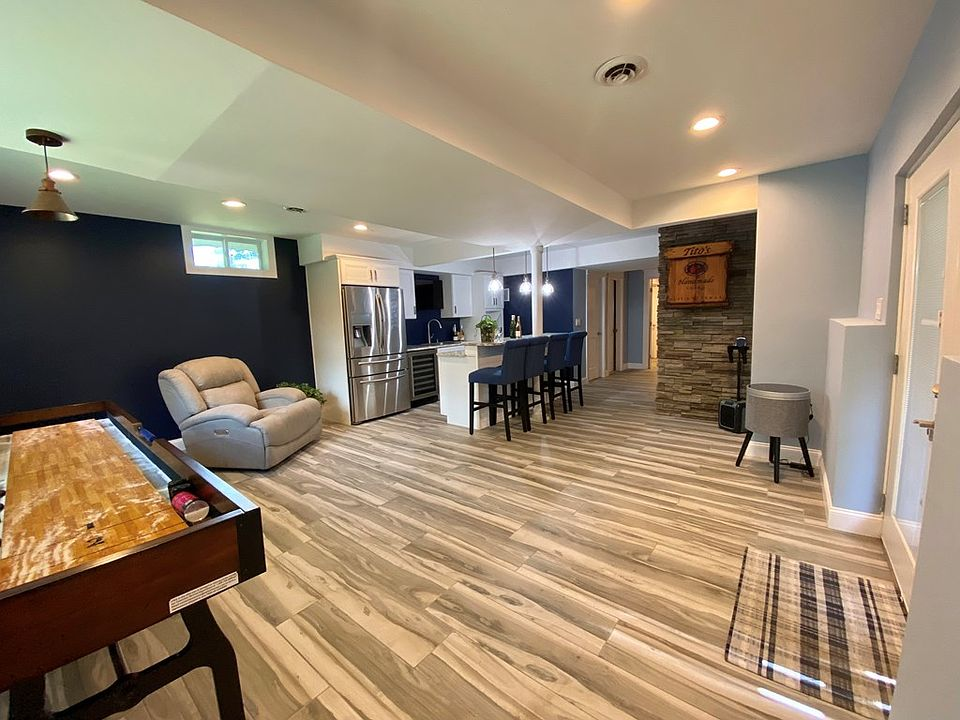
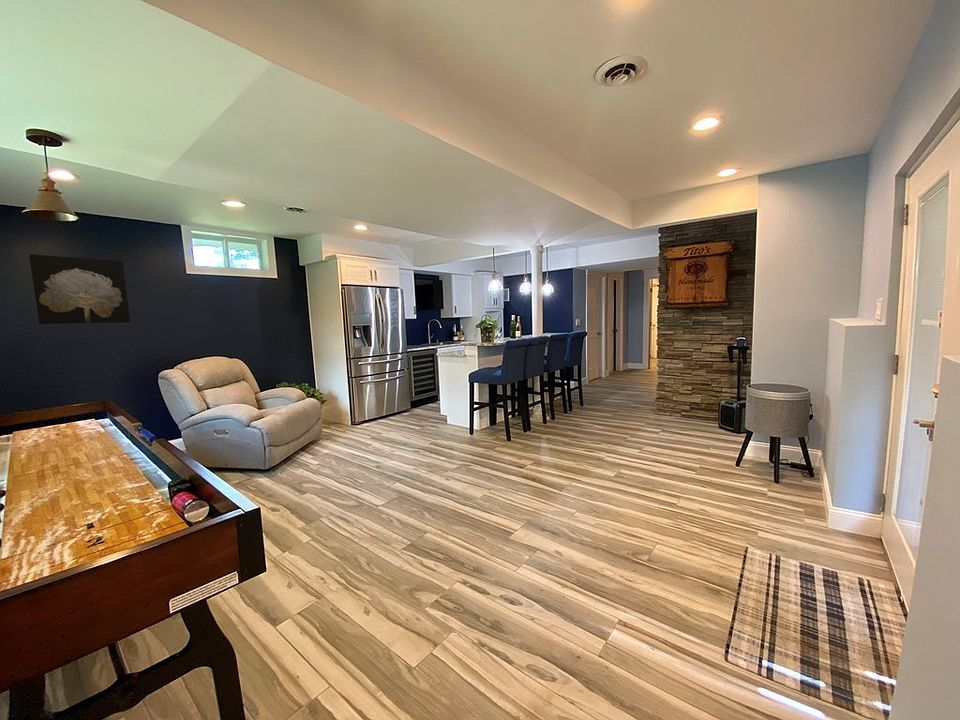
+ wall art [28,253,131,325]
